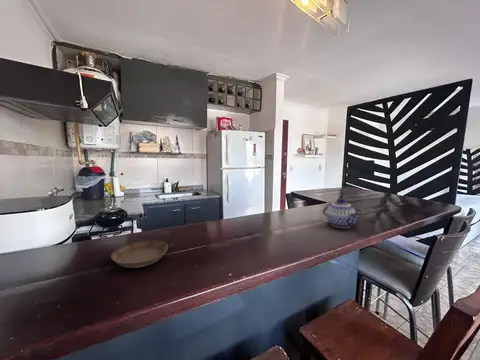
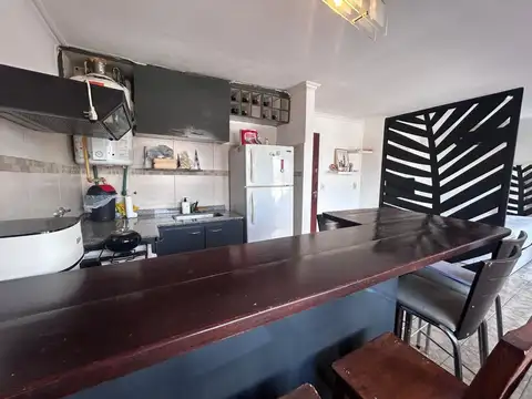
- saucer [110,239,169,269]
- teapot [321,197,364,229]
